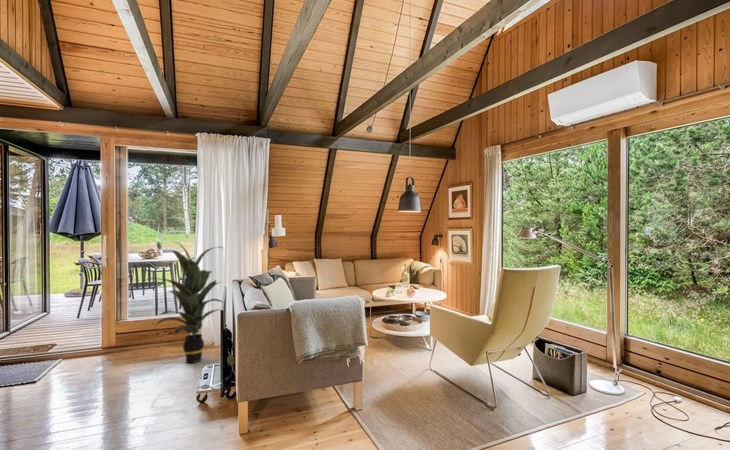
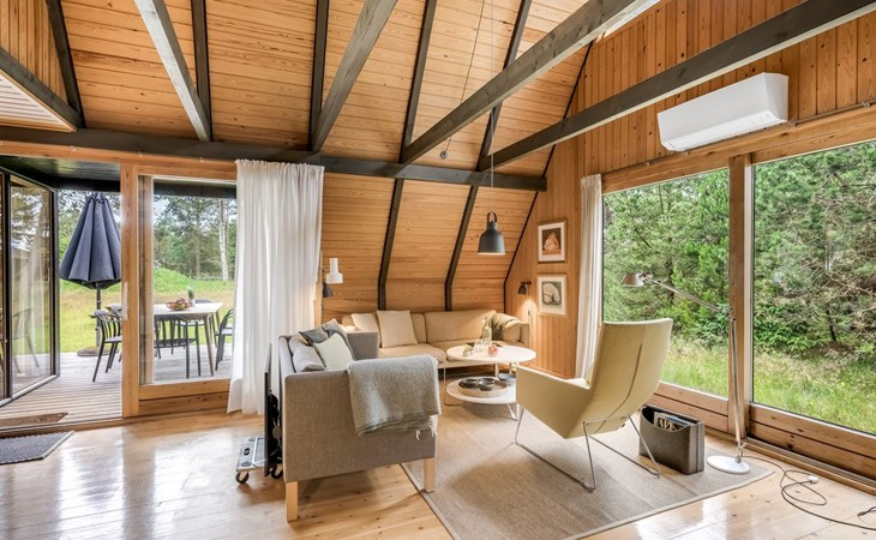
- indoor plant [143,241,225,364]
